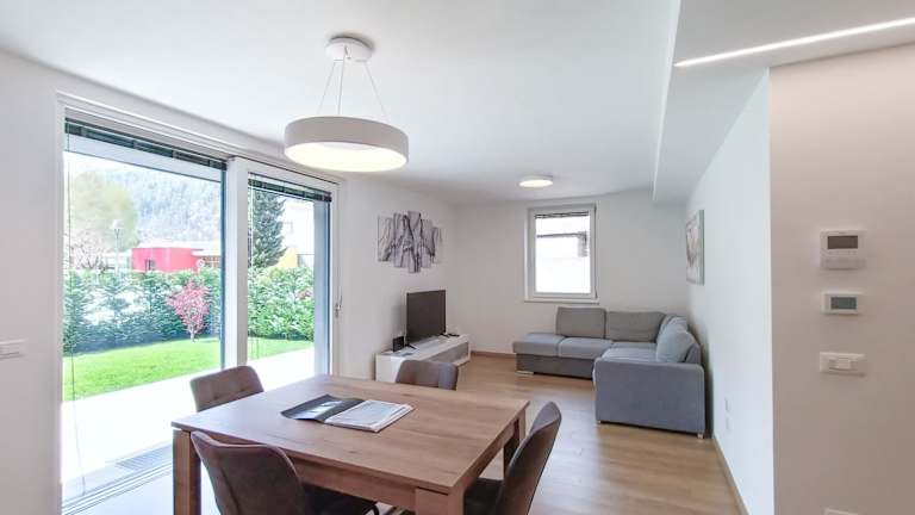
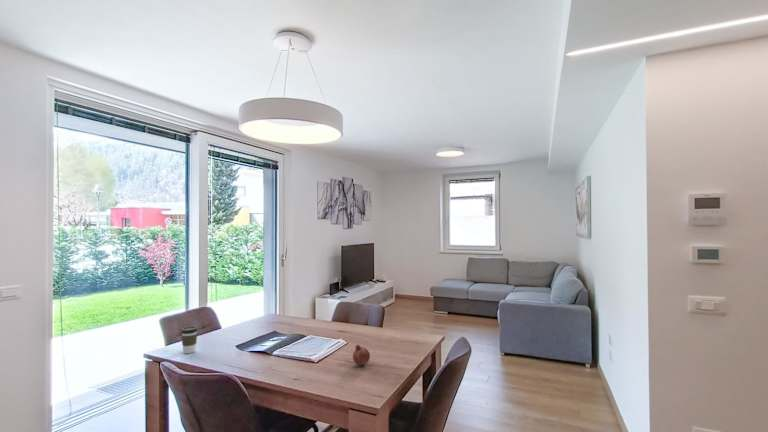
+ fruit [352,344,371,366]
+ coffee cup [180,326,199,355]
